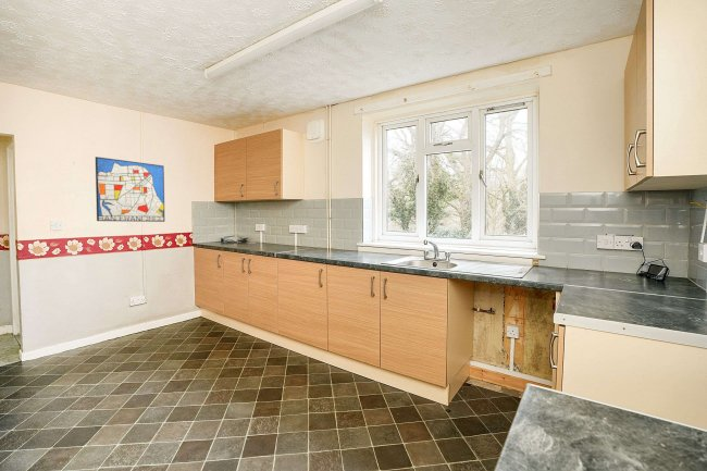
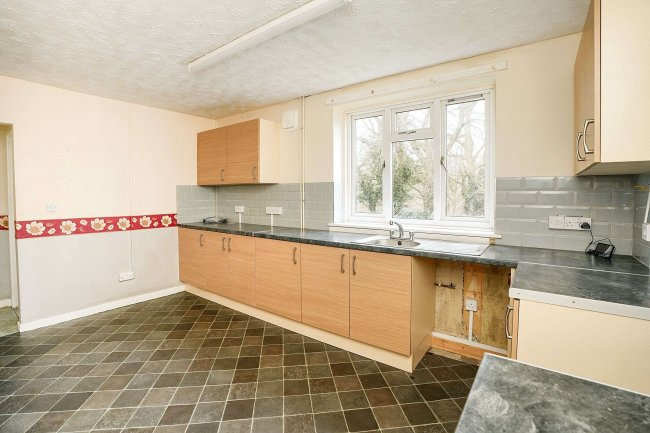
- wall art [95,156,165,223]
